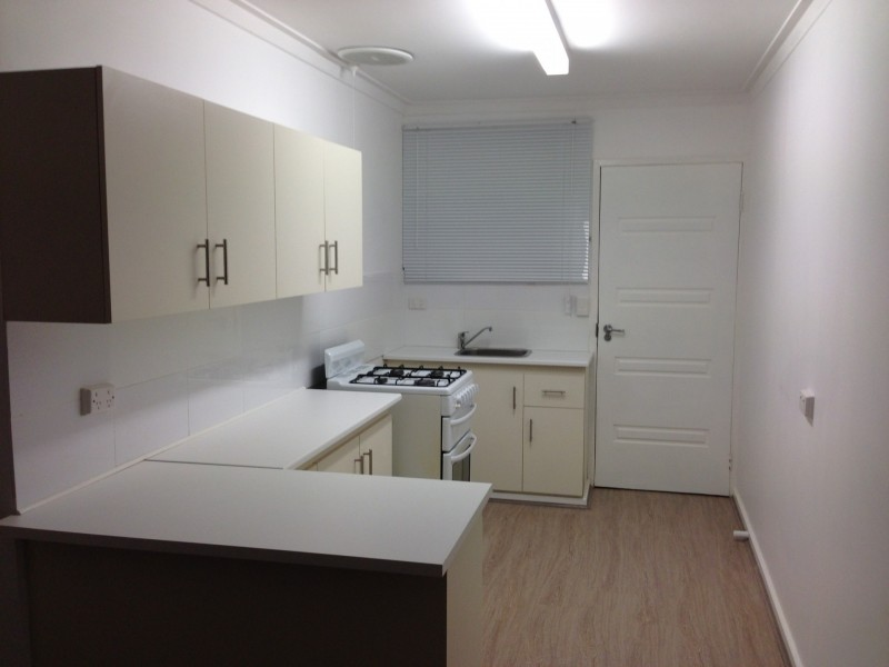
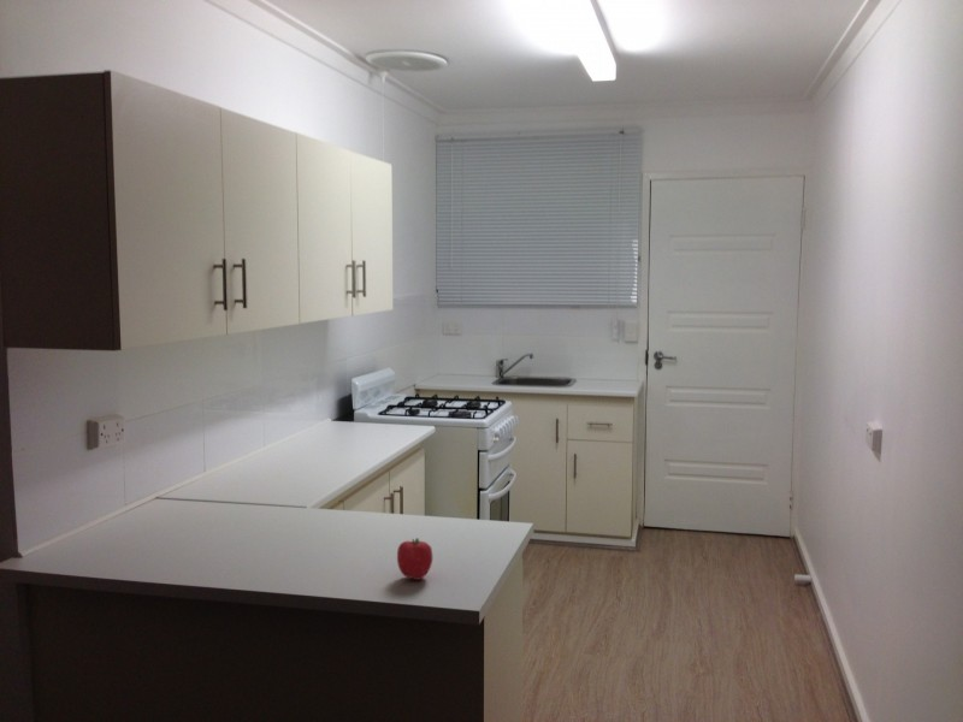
+ fruit [396,537,433,581]
